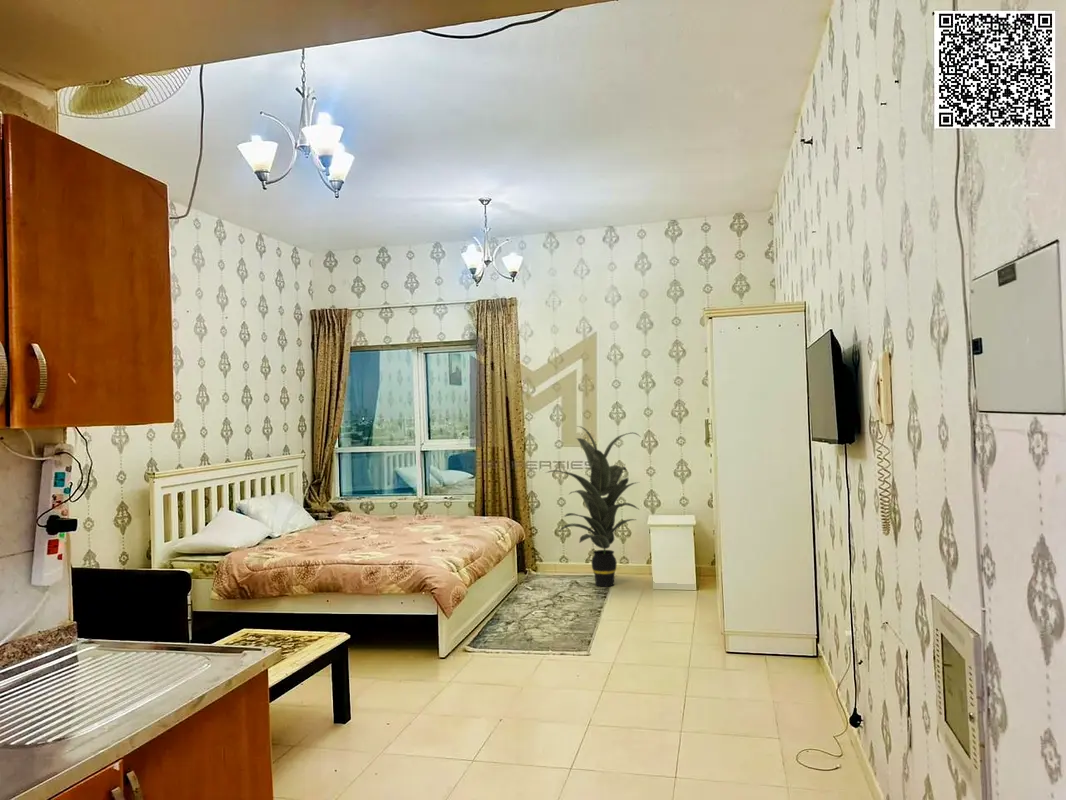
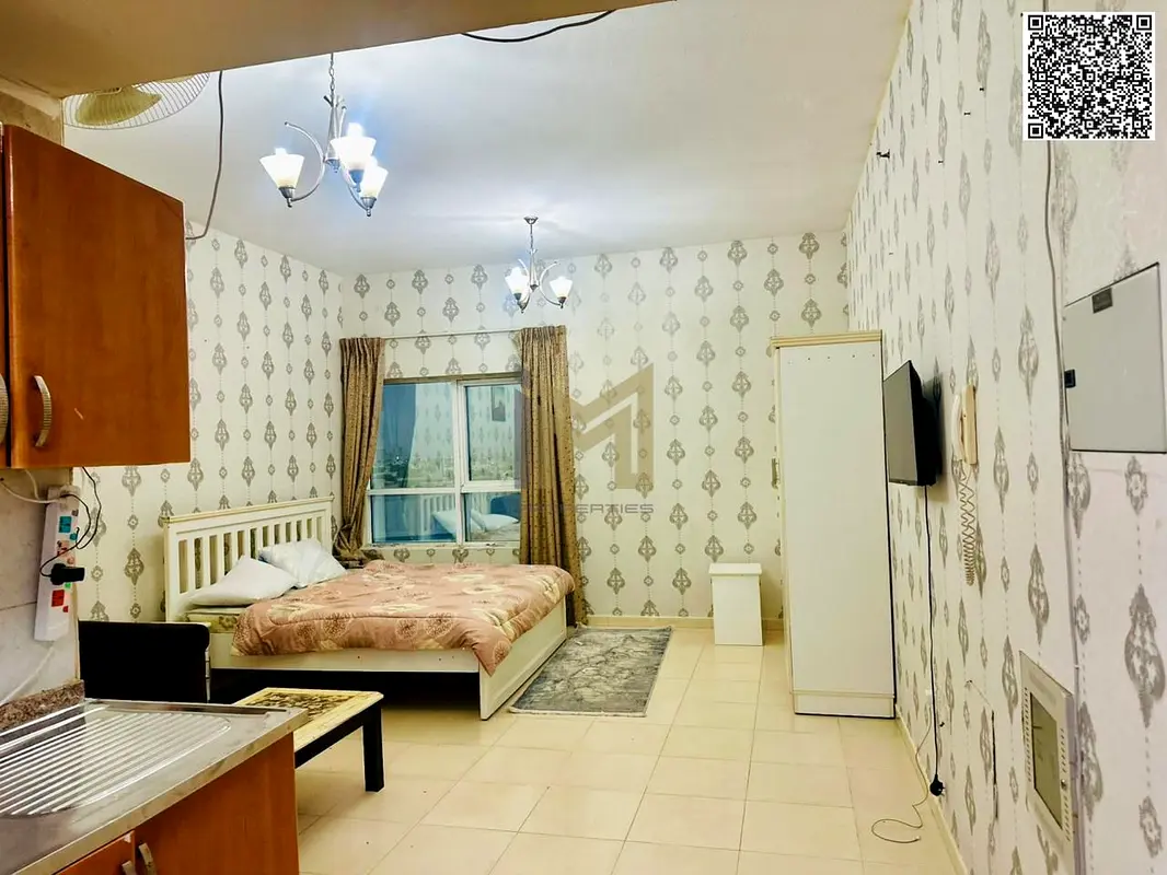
- indoor plant [545,425,641,588]
